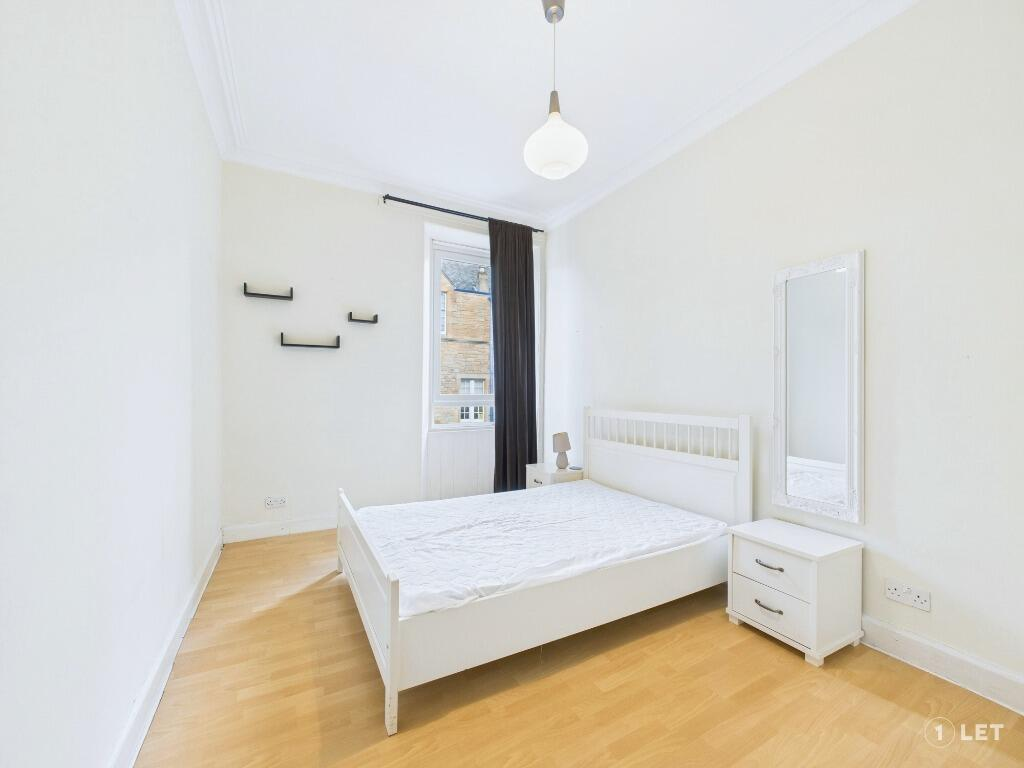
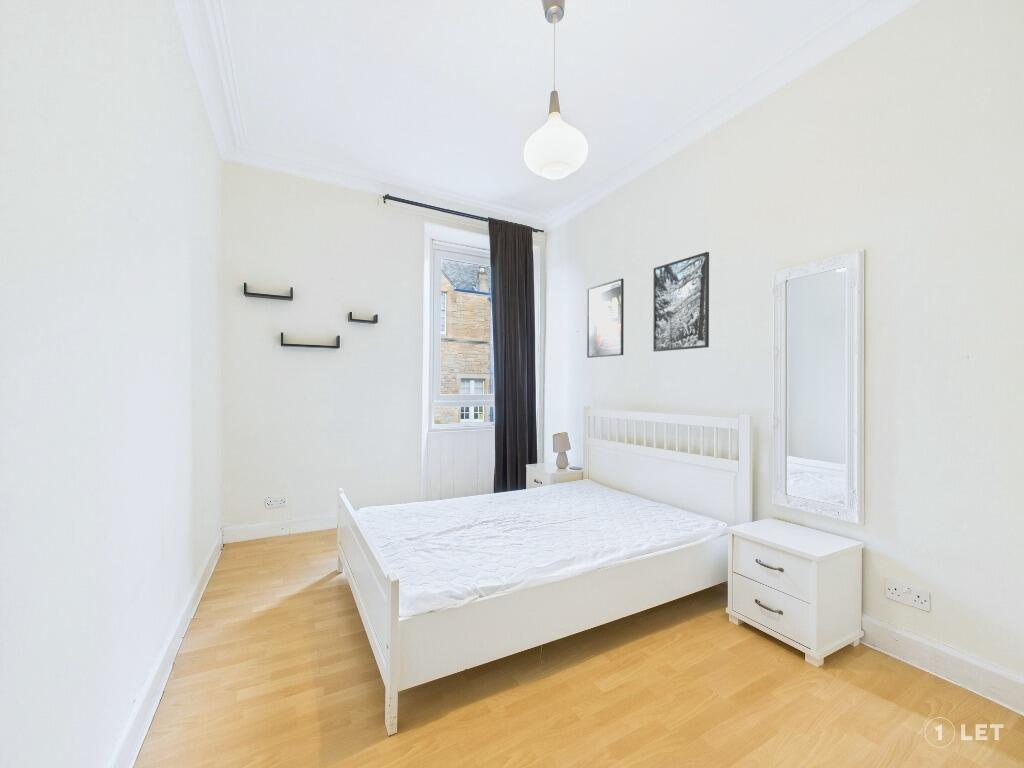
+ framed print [586,278,625,359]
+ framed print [652,251,710,352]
